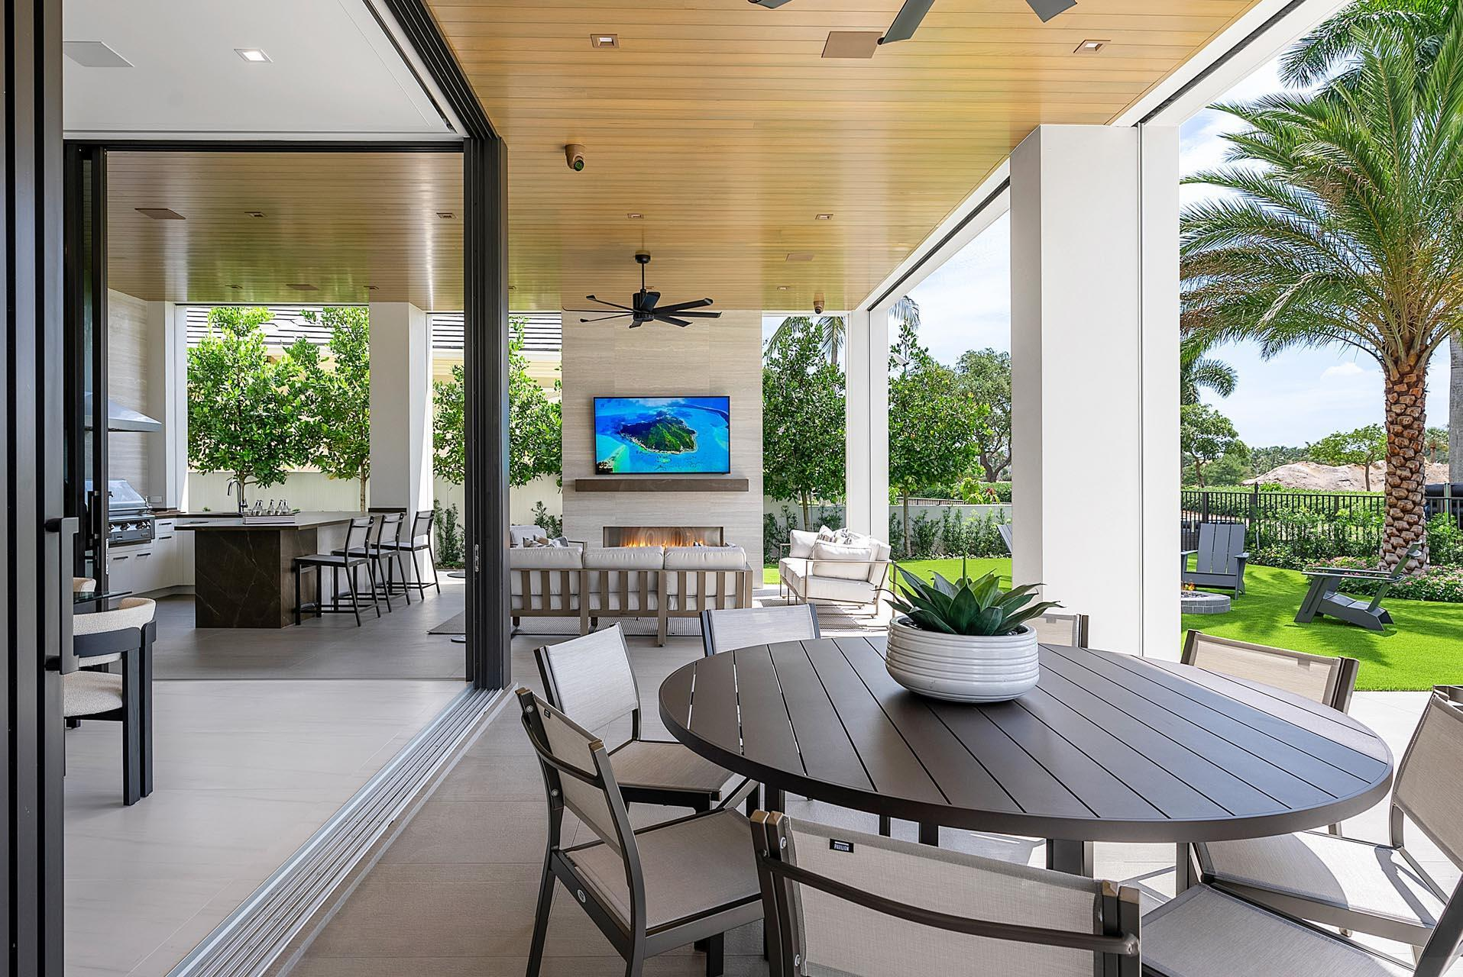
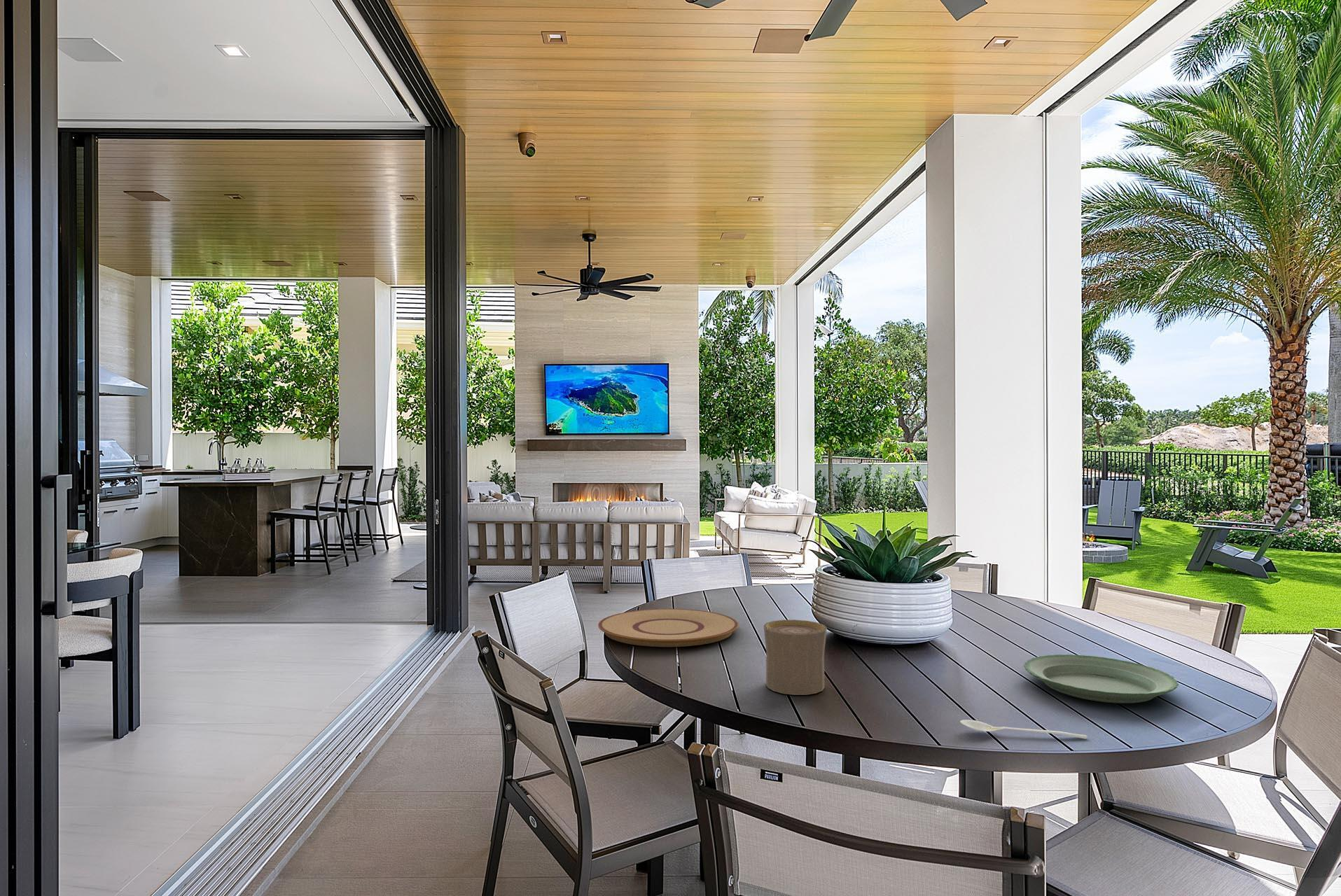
+ plate [597,608,739,647]
+ stirrer [959,719,1088,739]
+ plate [1023,654,1179,704]
+ cup [763,619,828,696]
